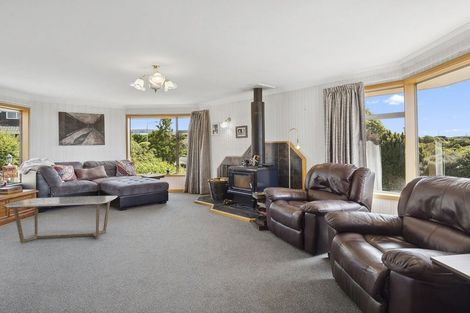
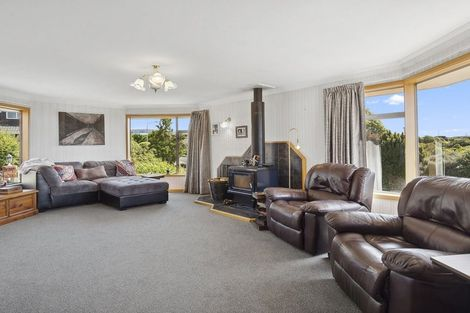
- coffee table [3,195,118,244]
